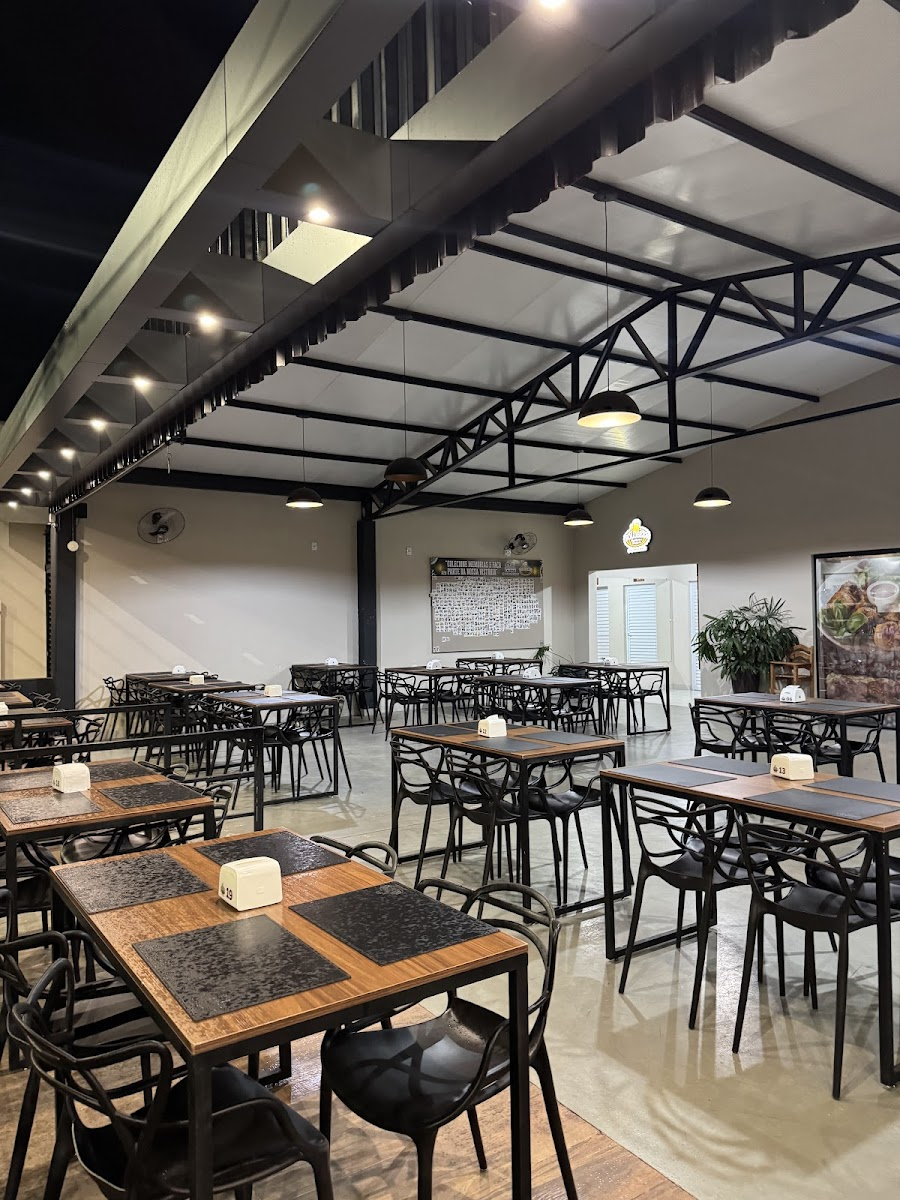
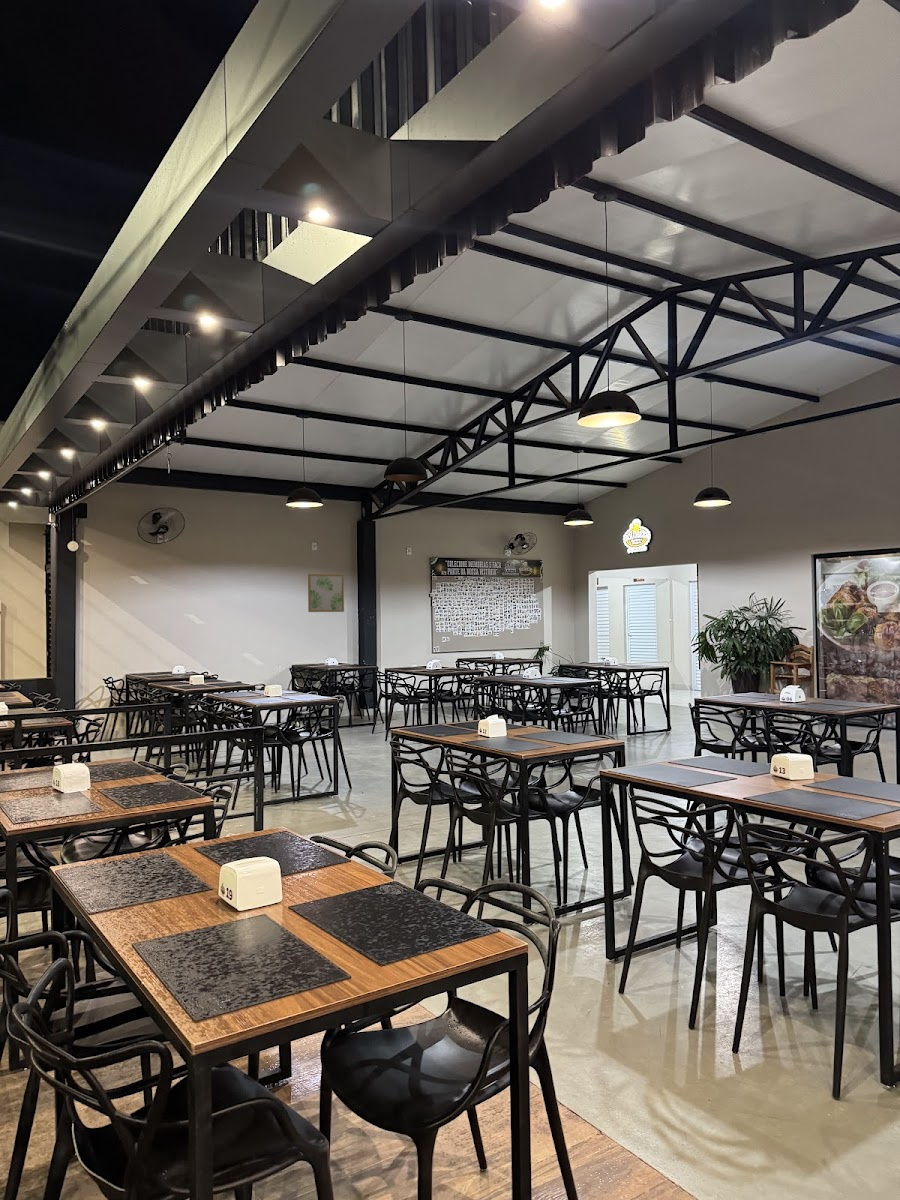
+ wall art [307,573,345,613]
